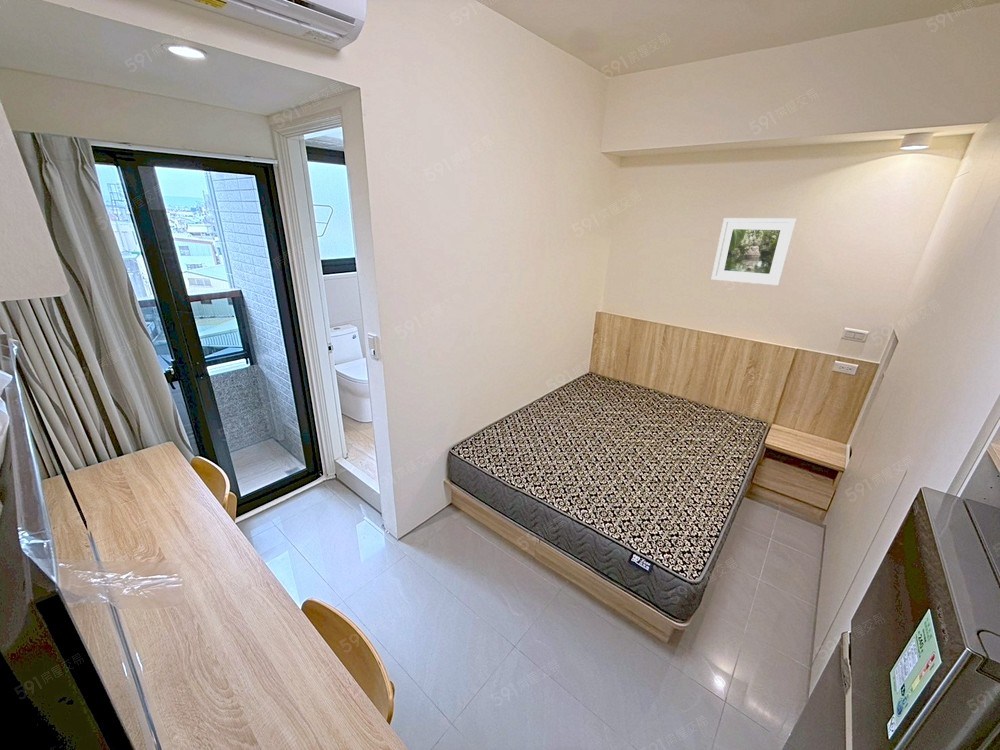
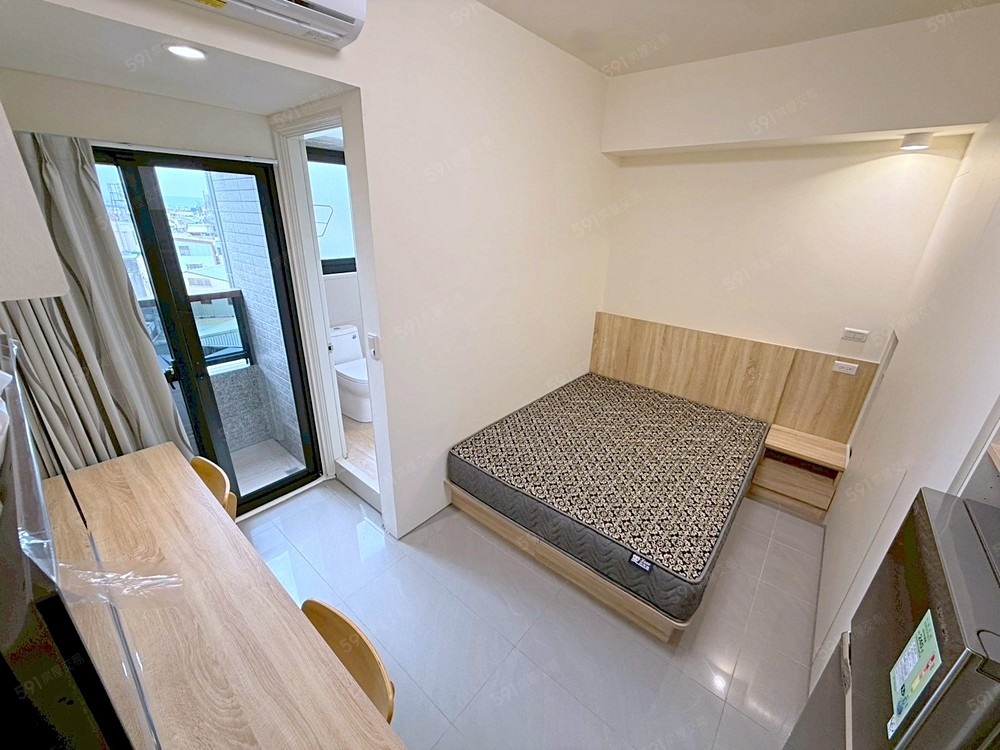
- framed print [710,217,798,287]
